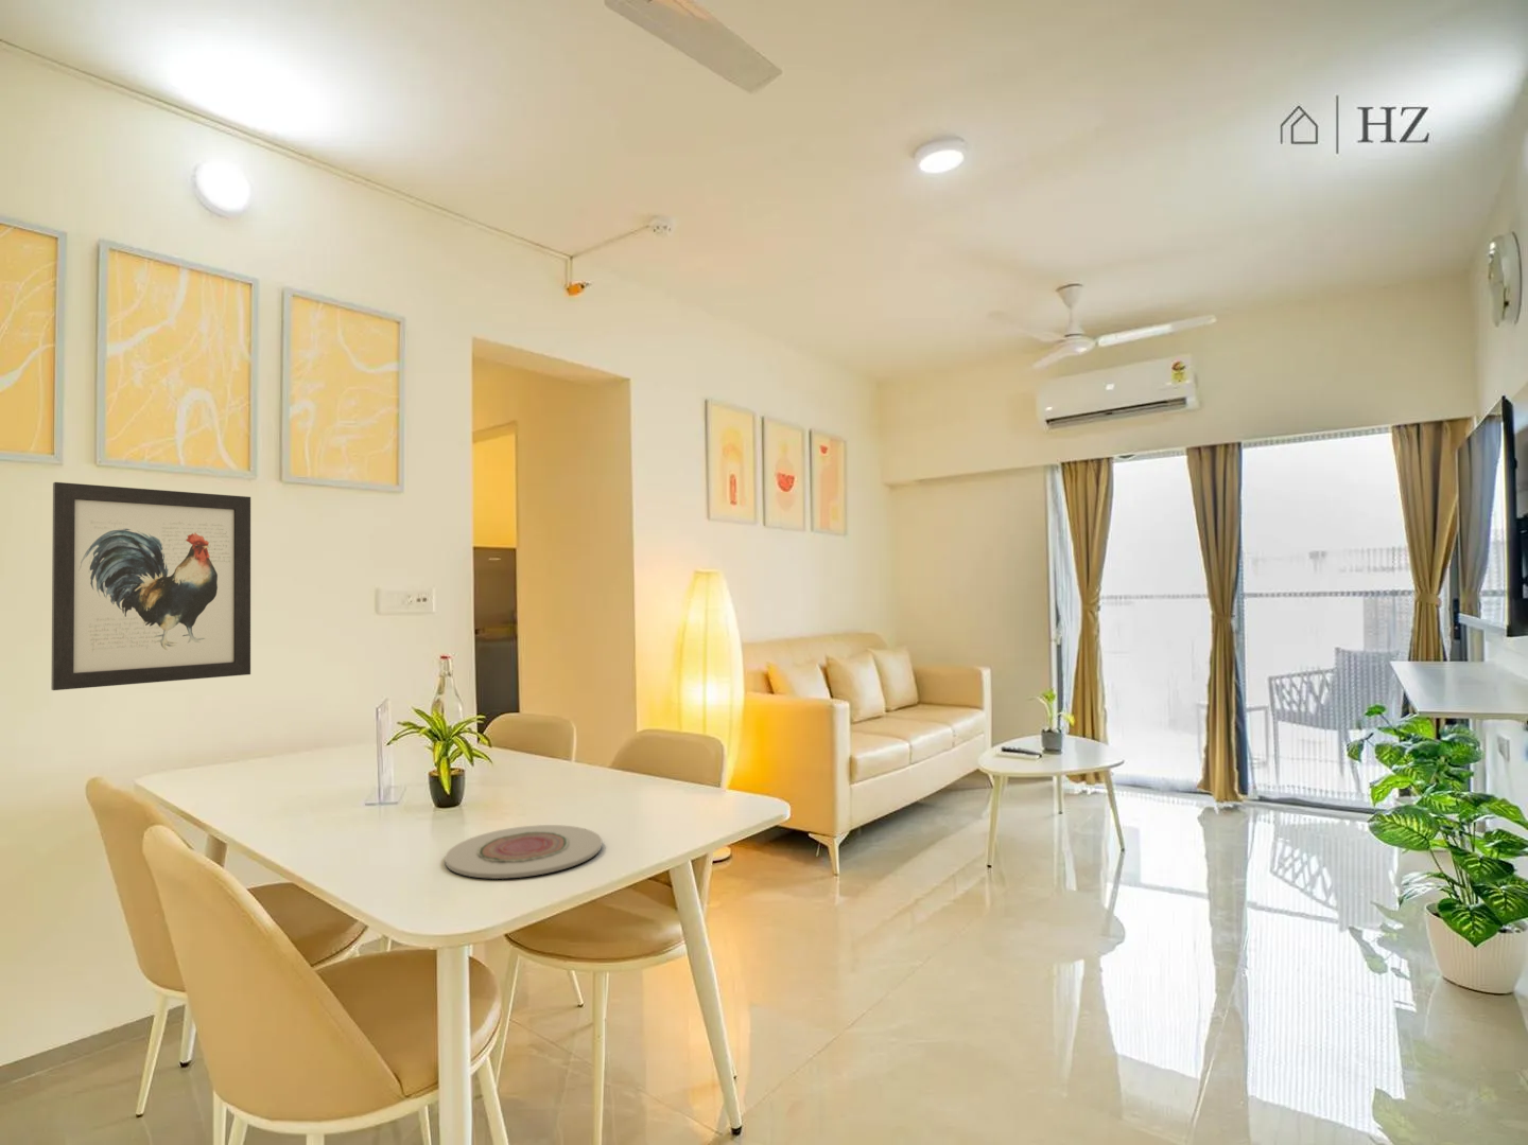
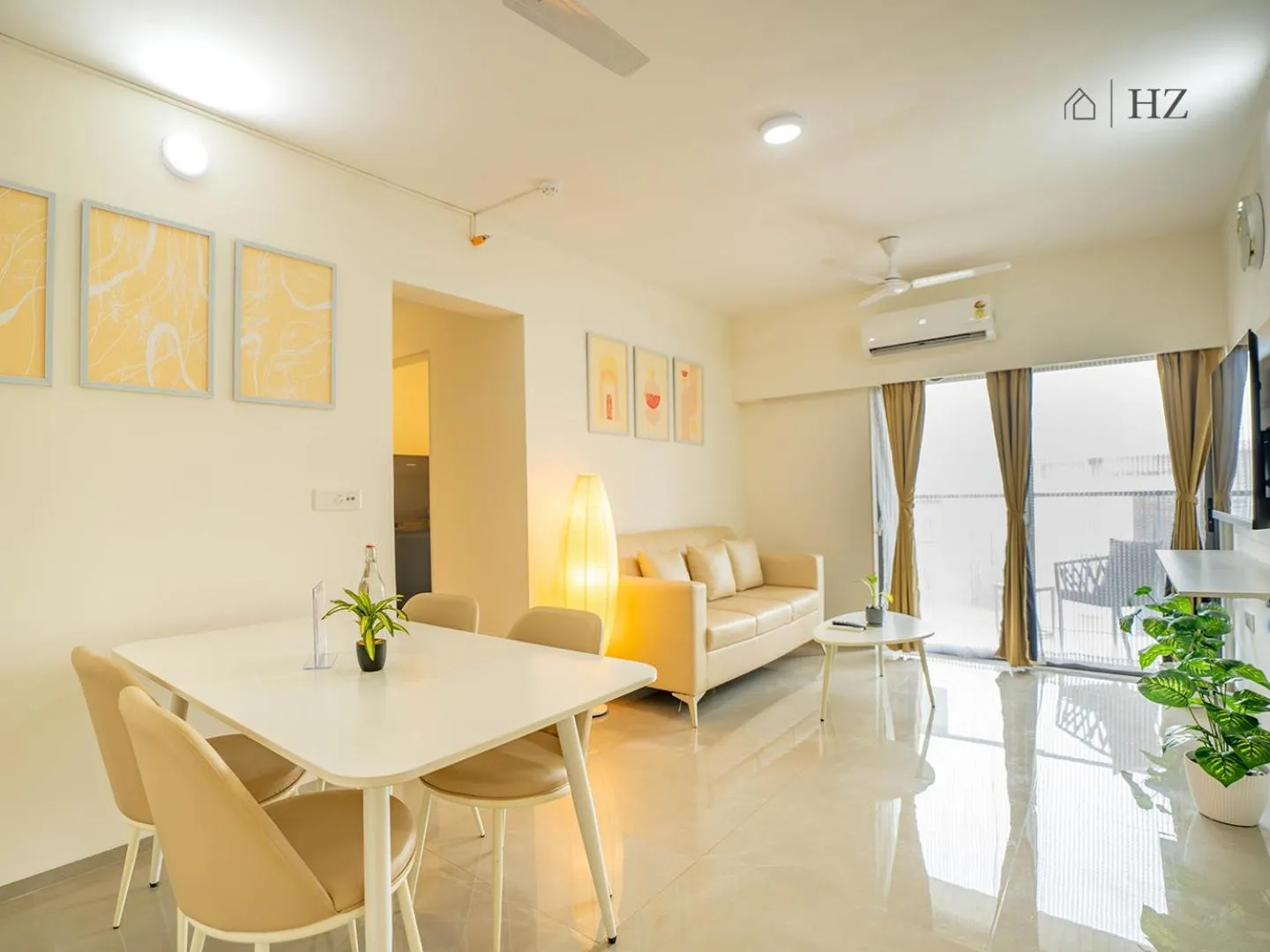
- wall art [49,481,251,692]
- plate [444,824,603,880]
